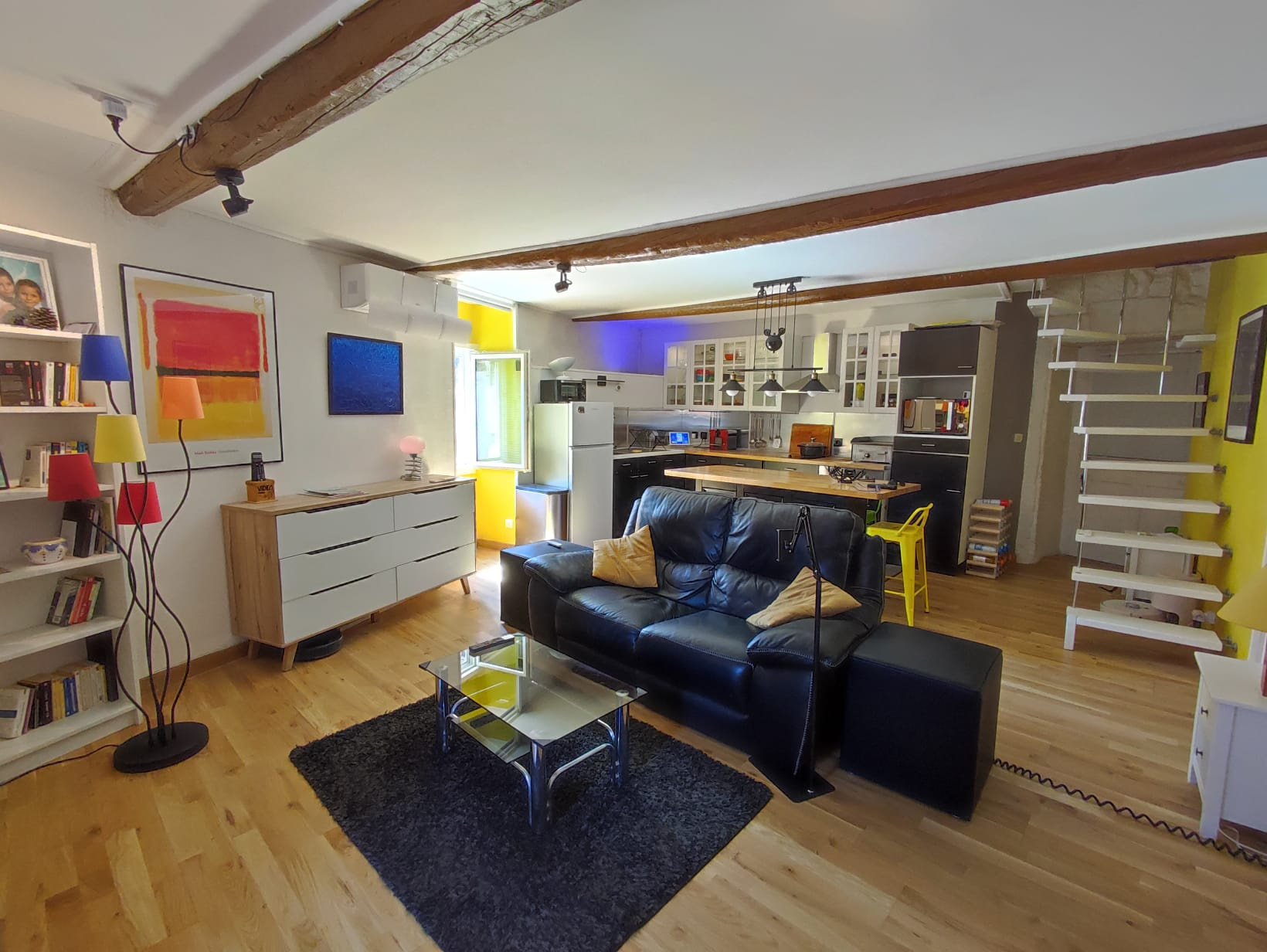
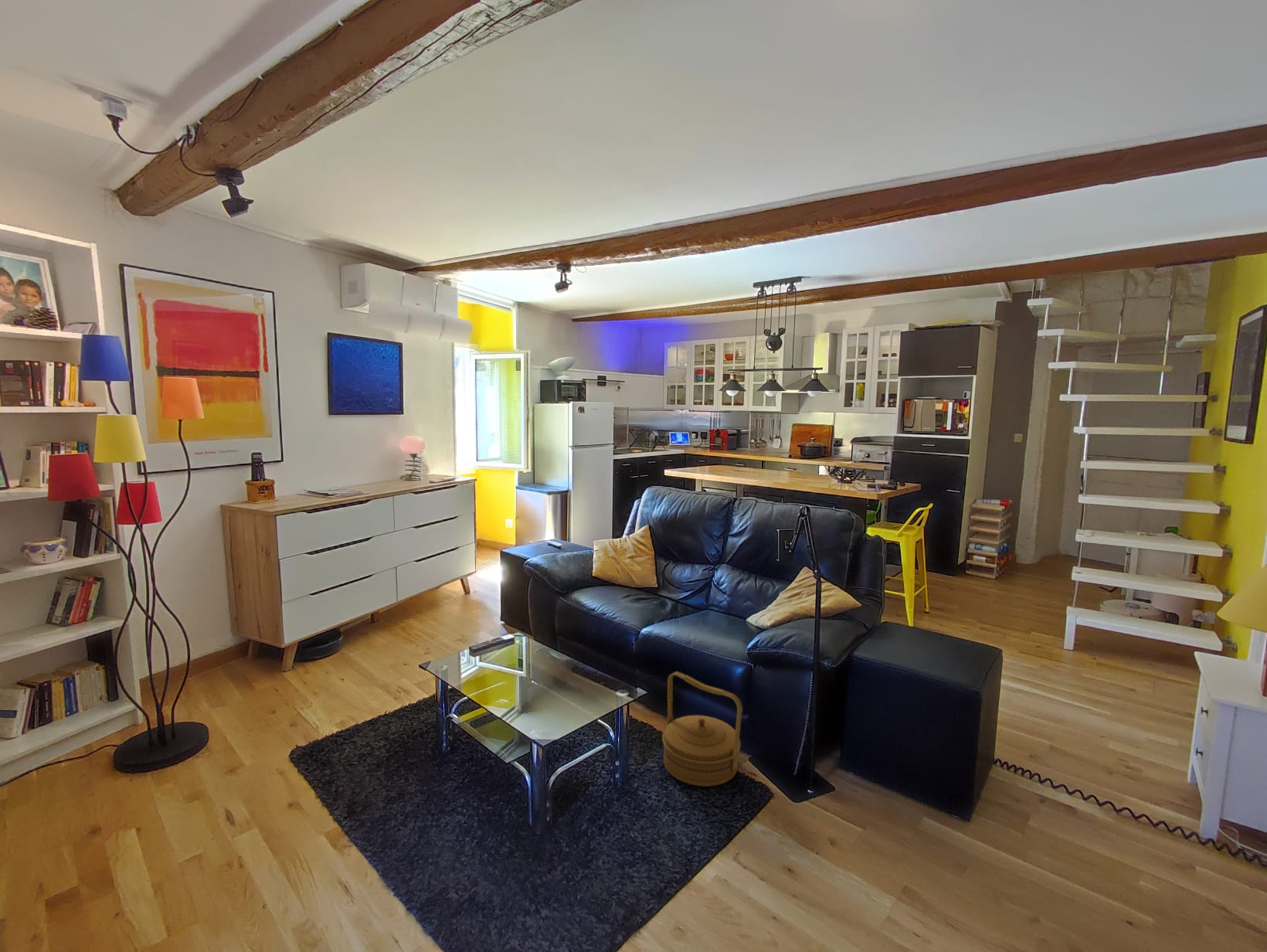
+ basket [661,671,743,787]
